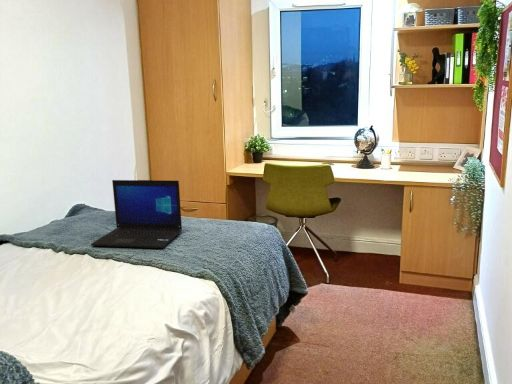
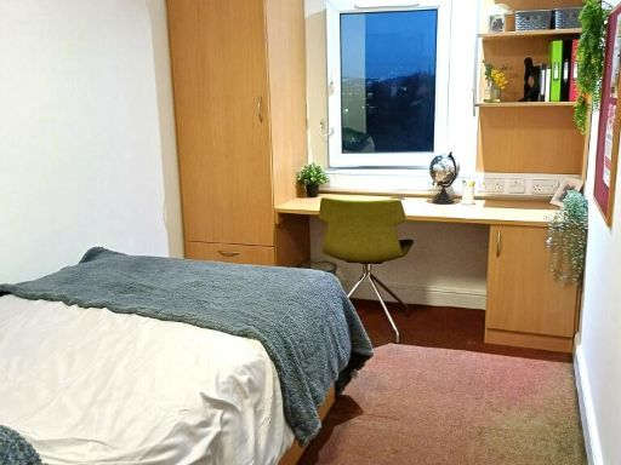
- laptop [90,179,183,249]
